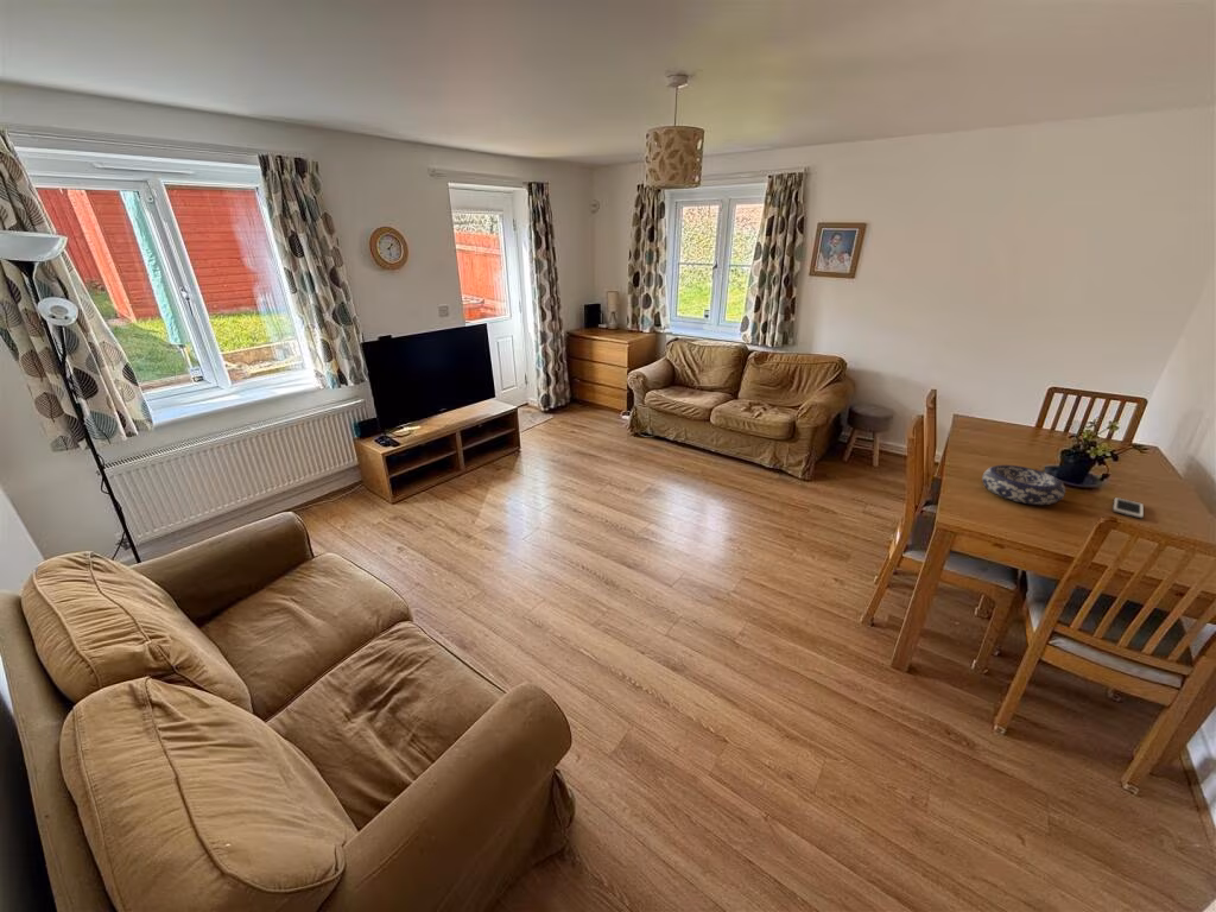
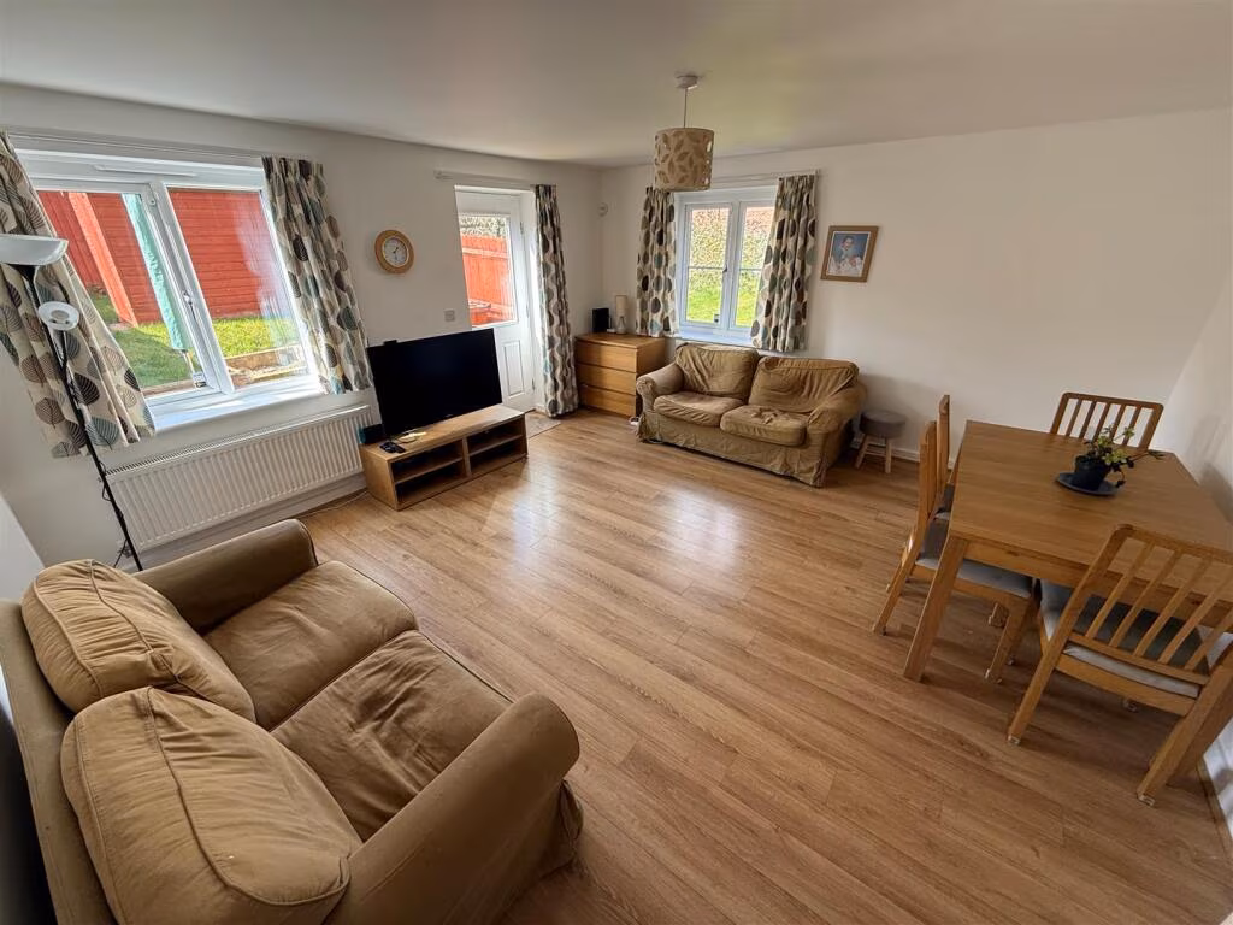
- decorative bowl [981,464,1066,506]
- cell phone [1112,496,1145,520]
